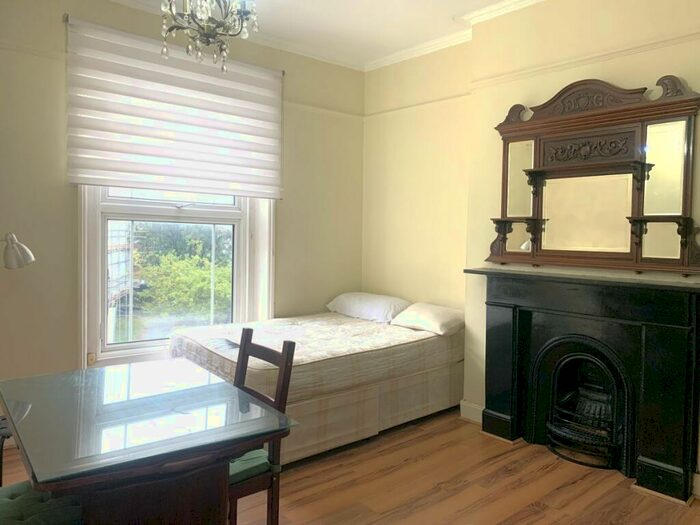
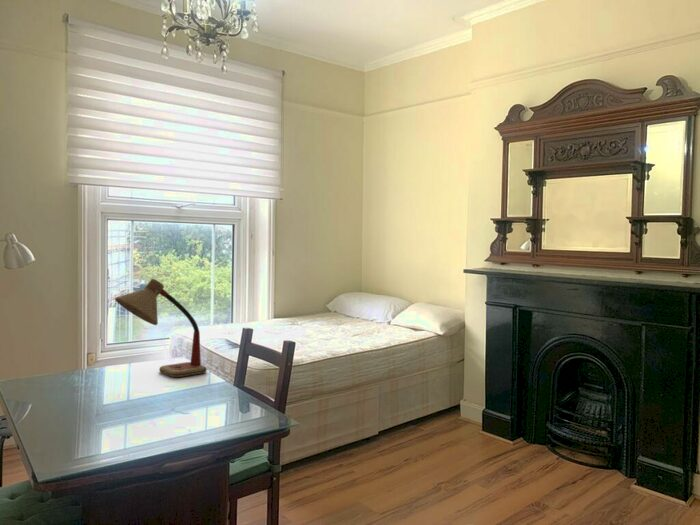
+ desk lamp [114,278,208,378]
